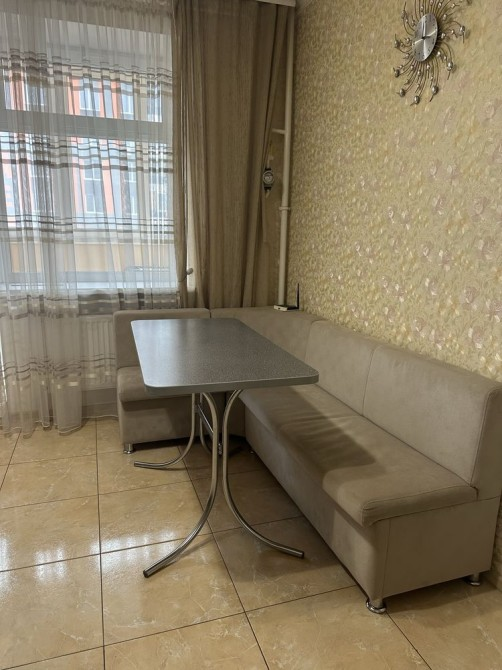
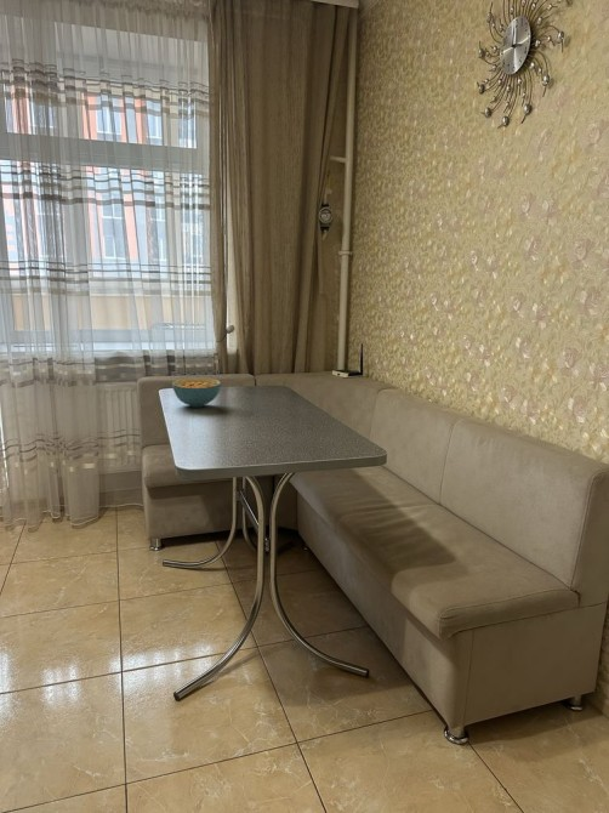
+ cereal bowl [171,376,222,409]
